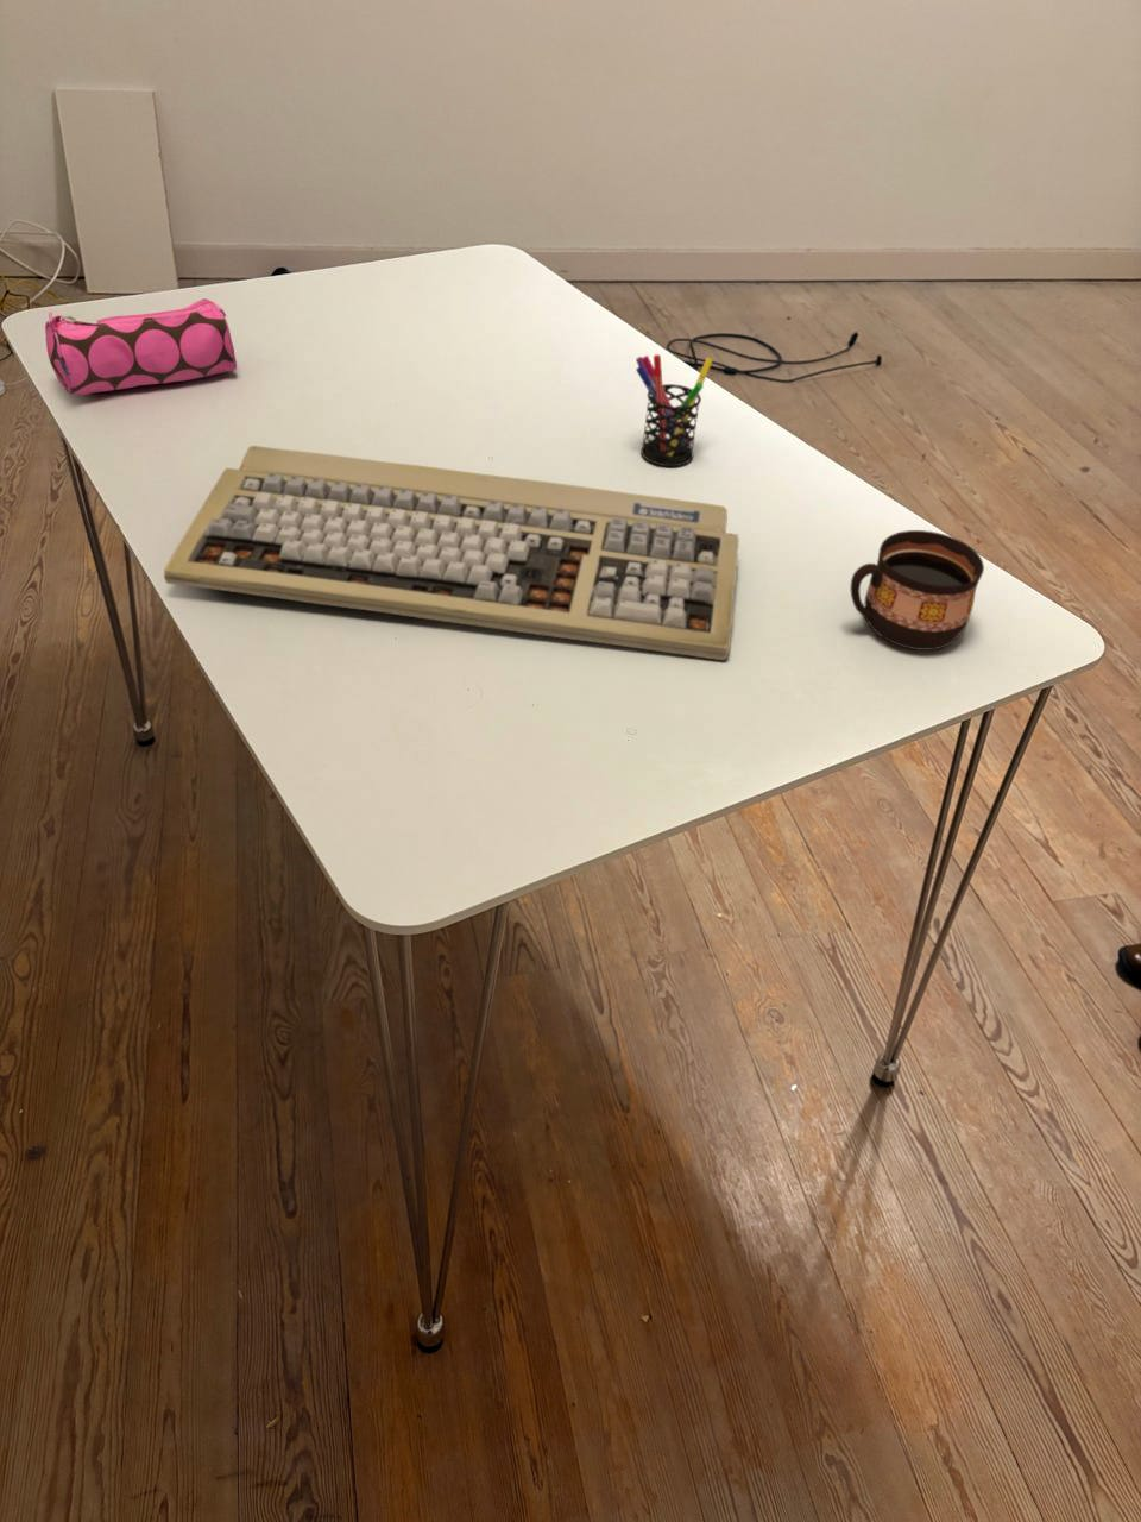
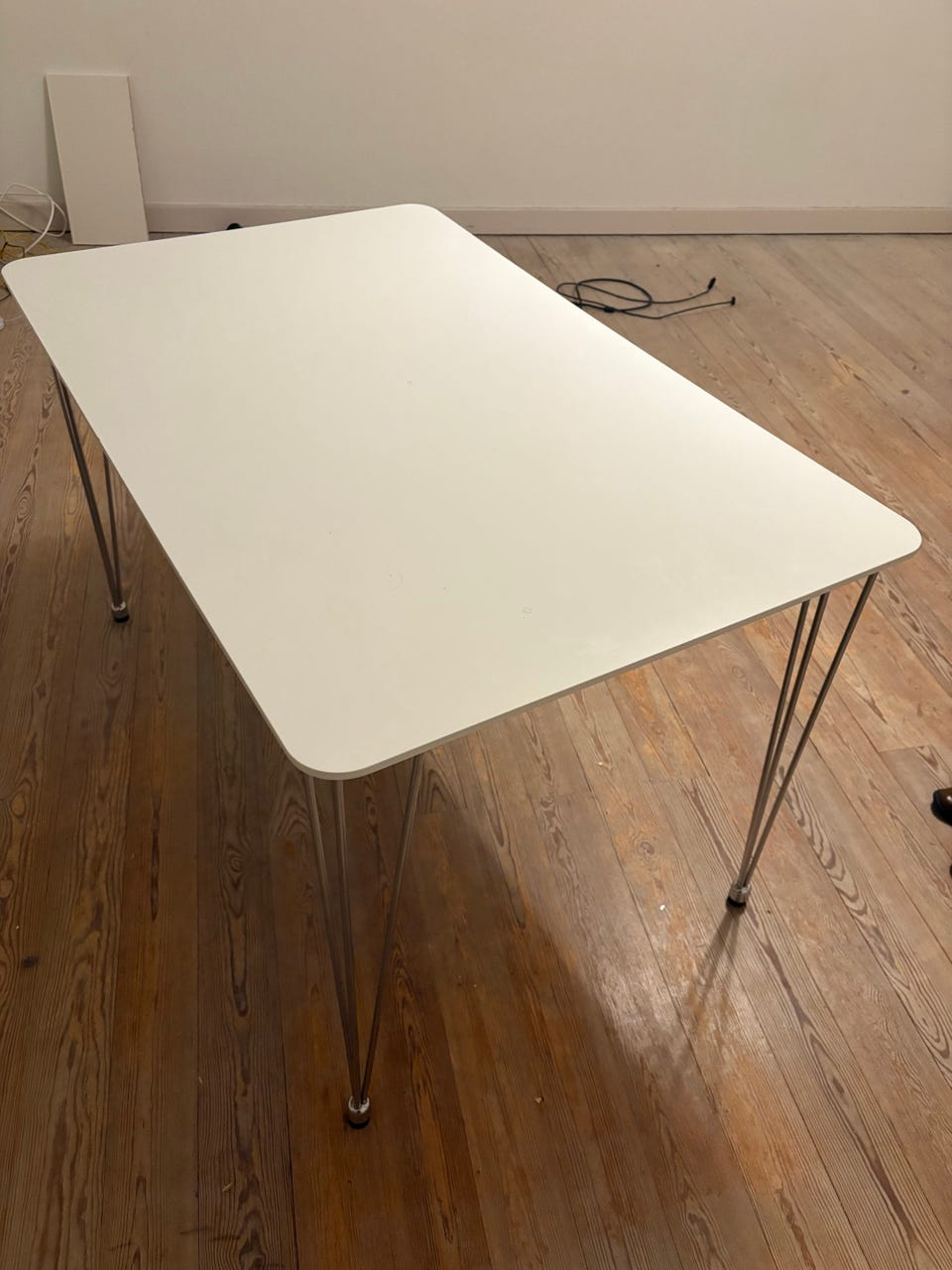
- pencil case [44,297,237,395]
- cup [849,530,985,652]
- pen holder [635,354,714,467]
- keyboard [163,445,741,662]
